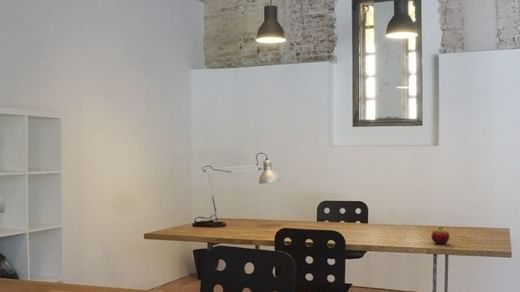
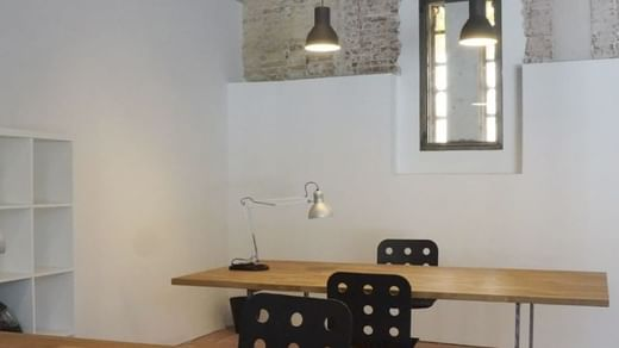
- fruit [431,226,450,245]
